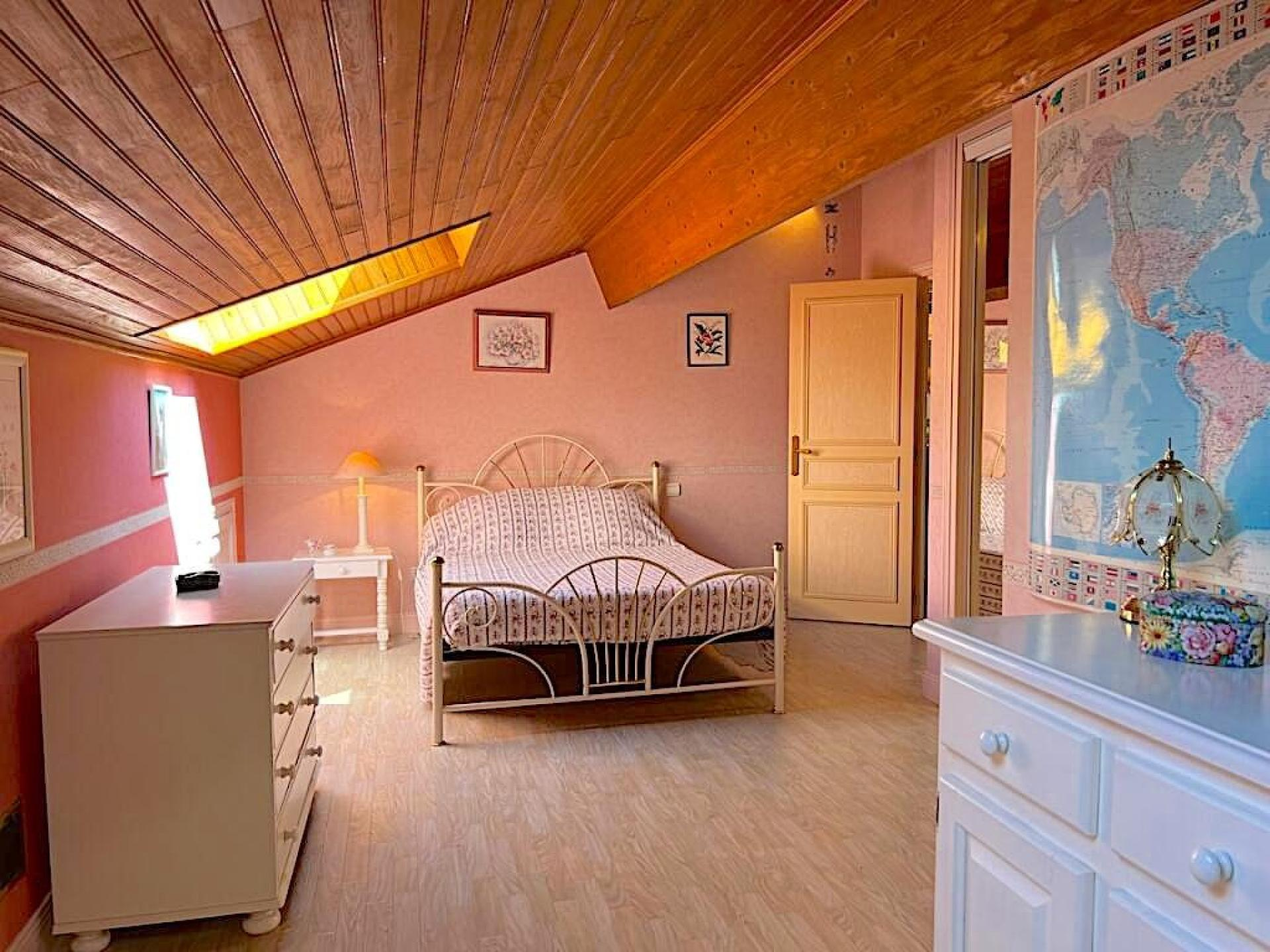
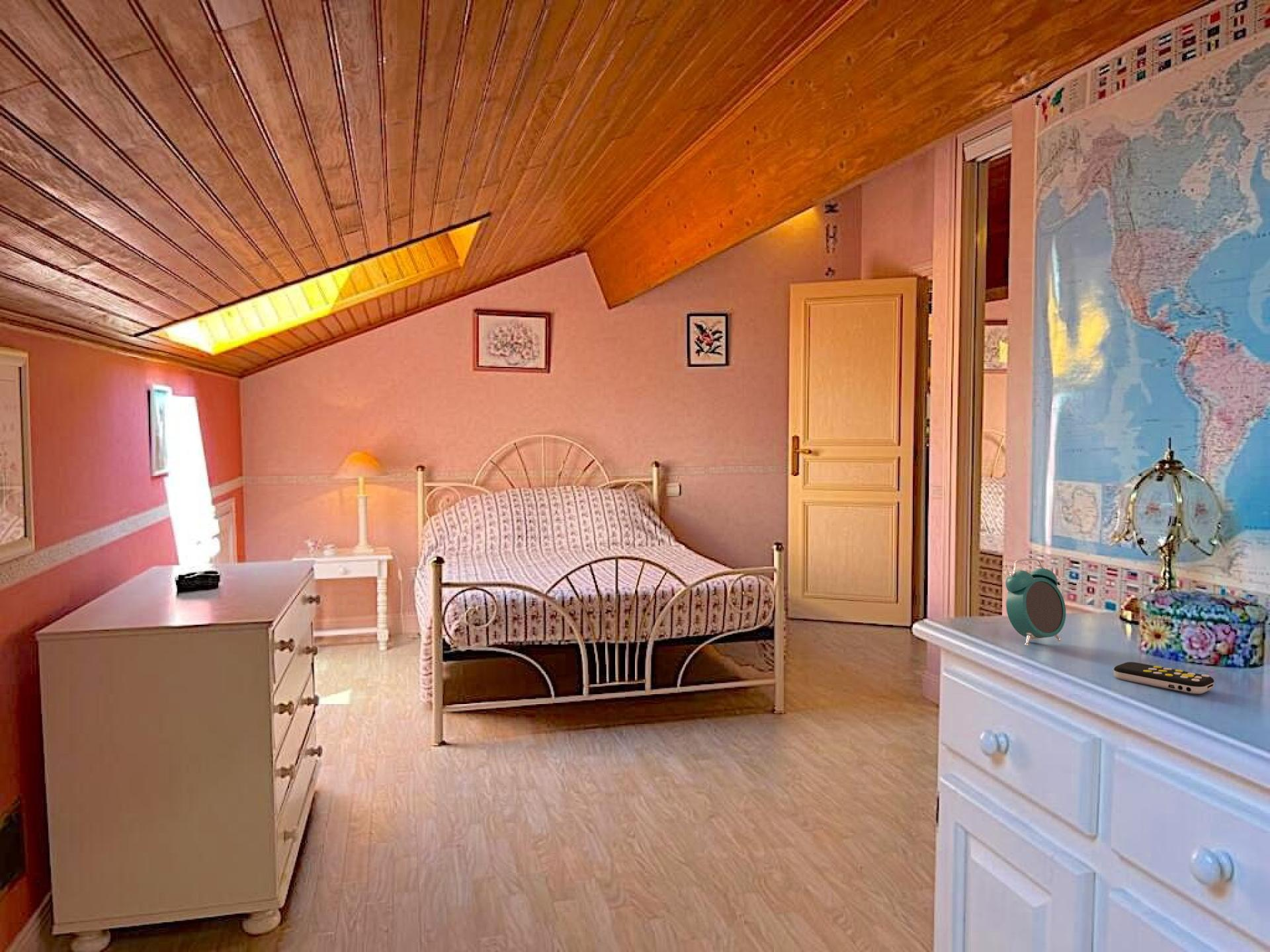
+ remote control [1113,661,1215,695]
+ alarm clock [1005,557,1066,647]
